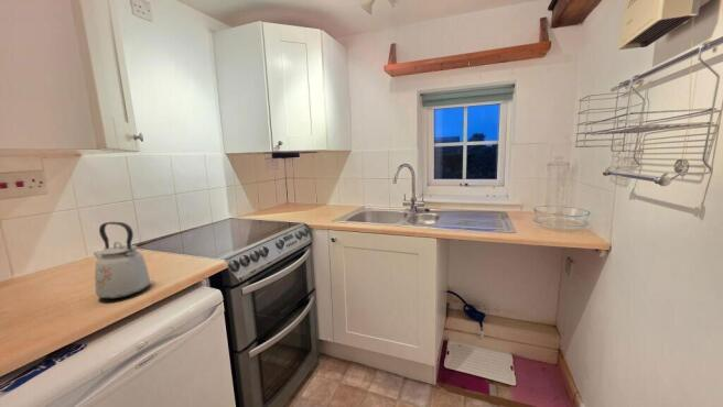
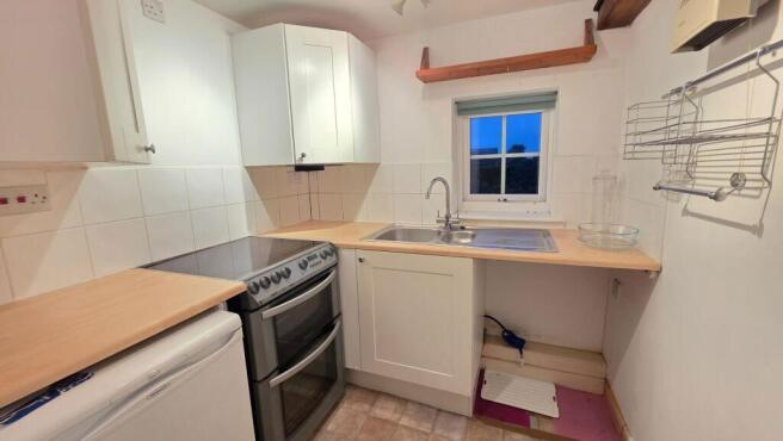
- kettle [93,221,151,300]
